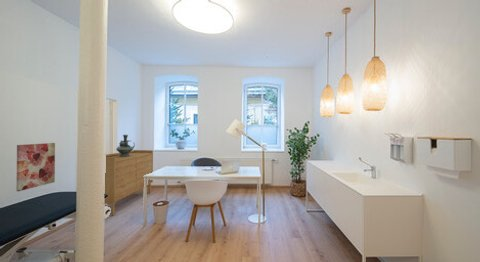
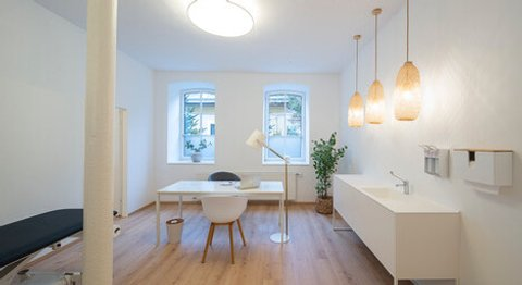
- wall art [15,142,56,192]
- sideboard [104,149,154,217]
- decorative urn [115,133,136,157]
